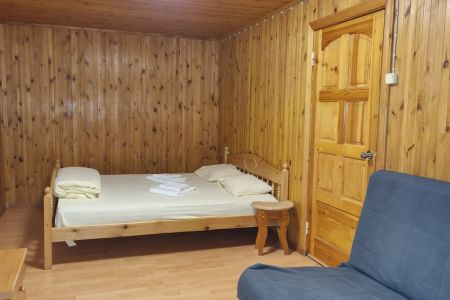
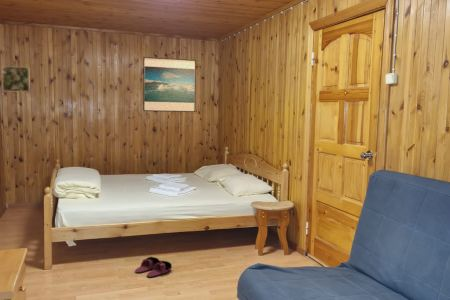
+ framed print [1,65,31,93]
+ slippers [134,256,173,278]
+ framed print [142,56,197,113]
